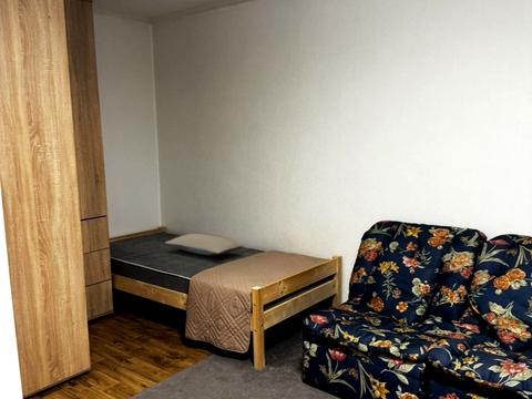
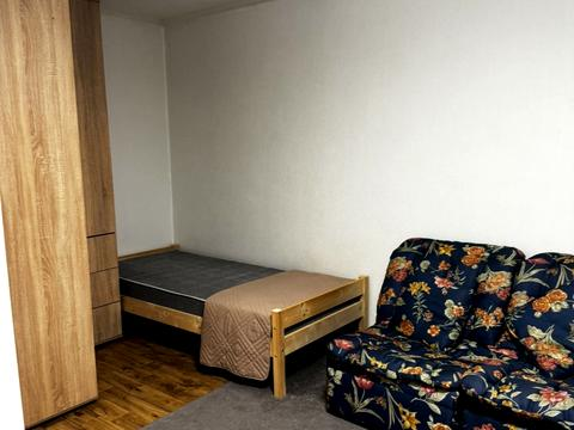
- pillow [164,232,245,256]
